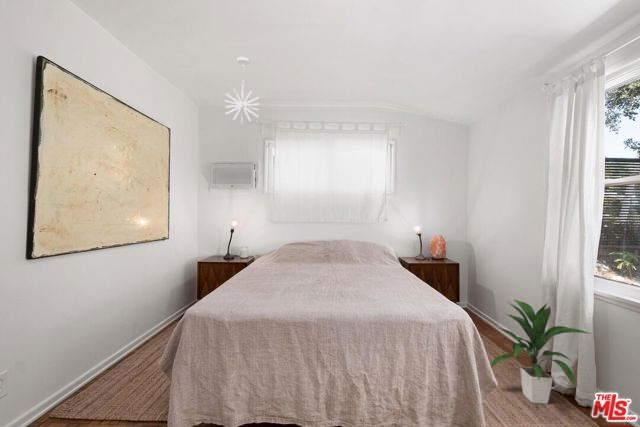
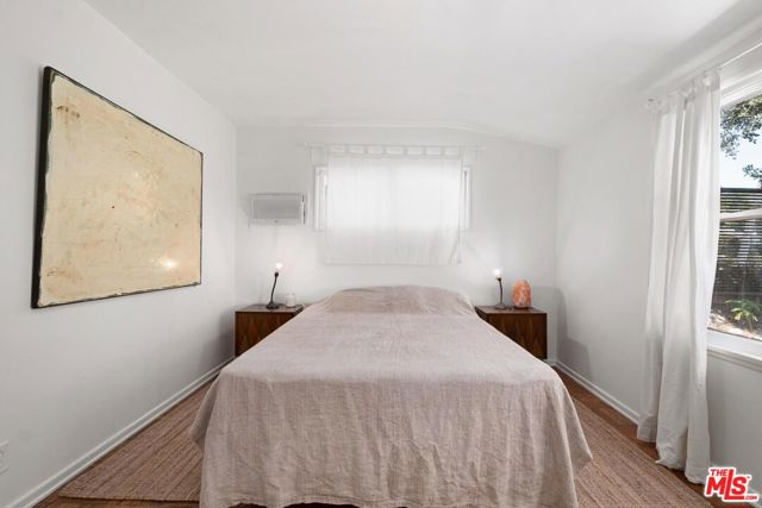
- pendant light [224,56,261,125]
- indoor plant [490,298,593,405]
